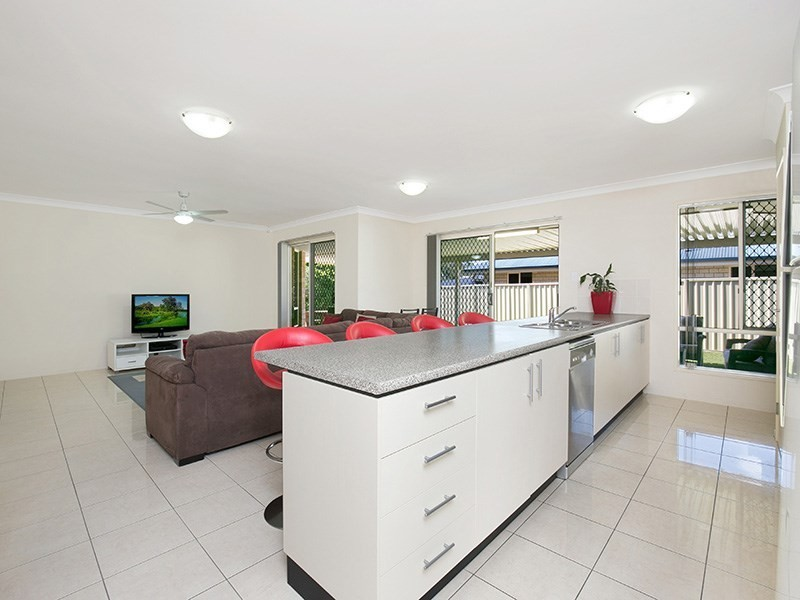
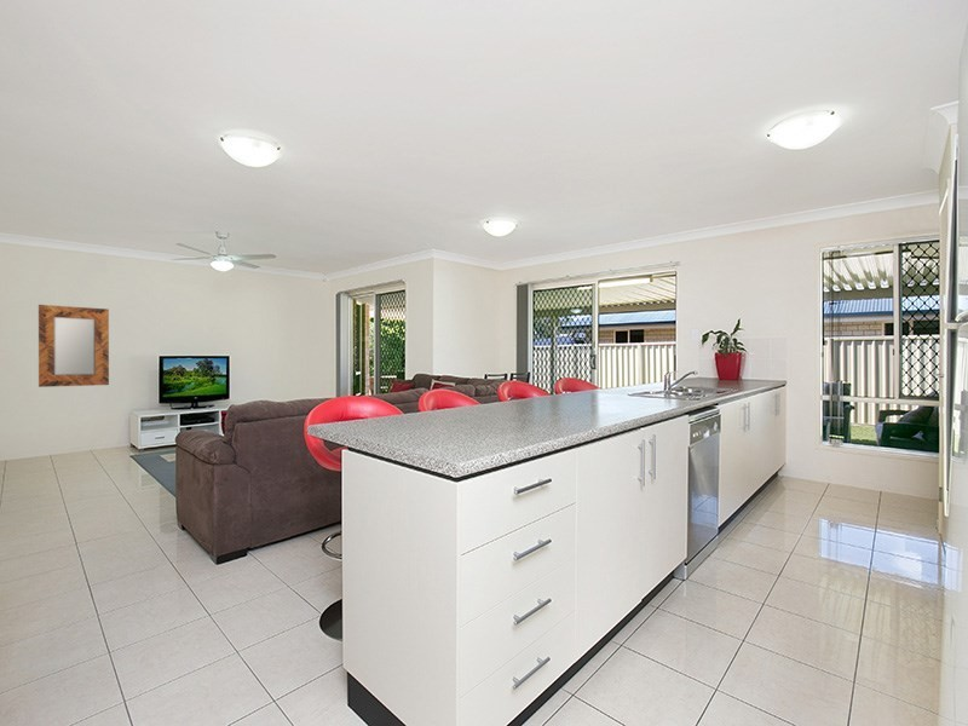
+ home mirror [38,304,110,388]
